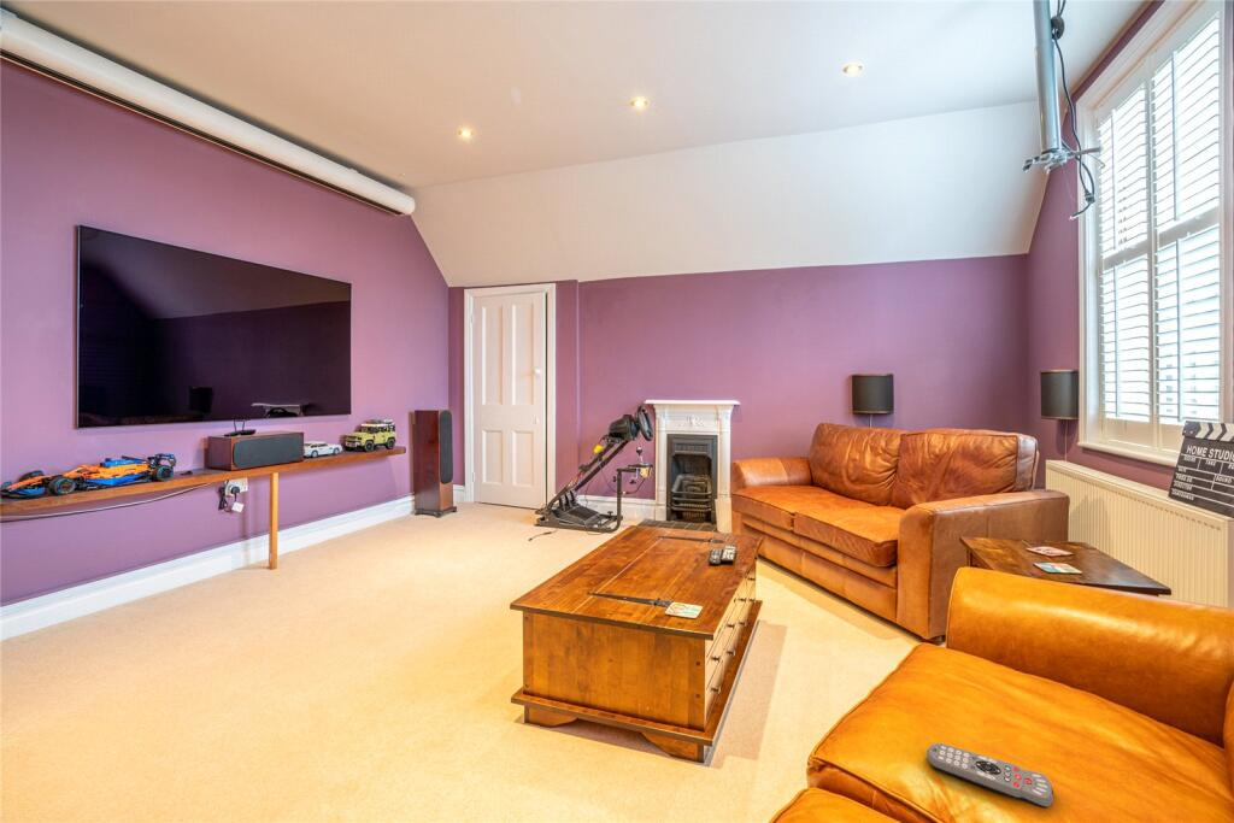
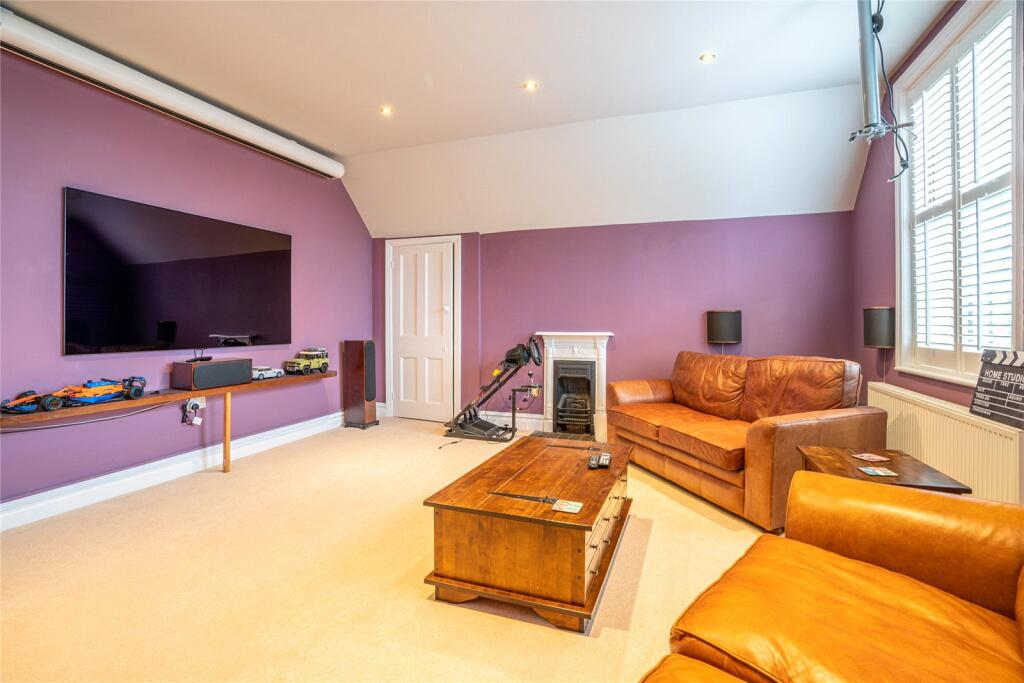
- remote control [926,742,1054,810]
